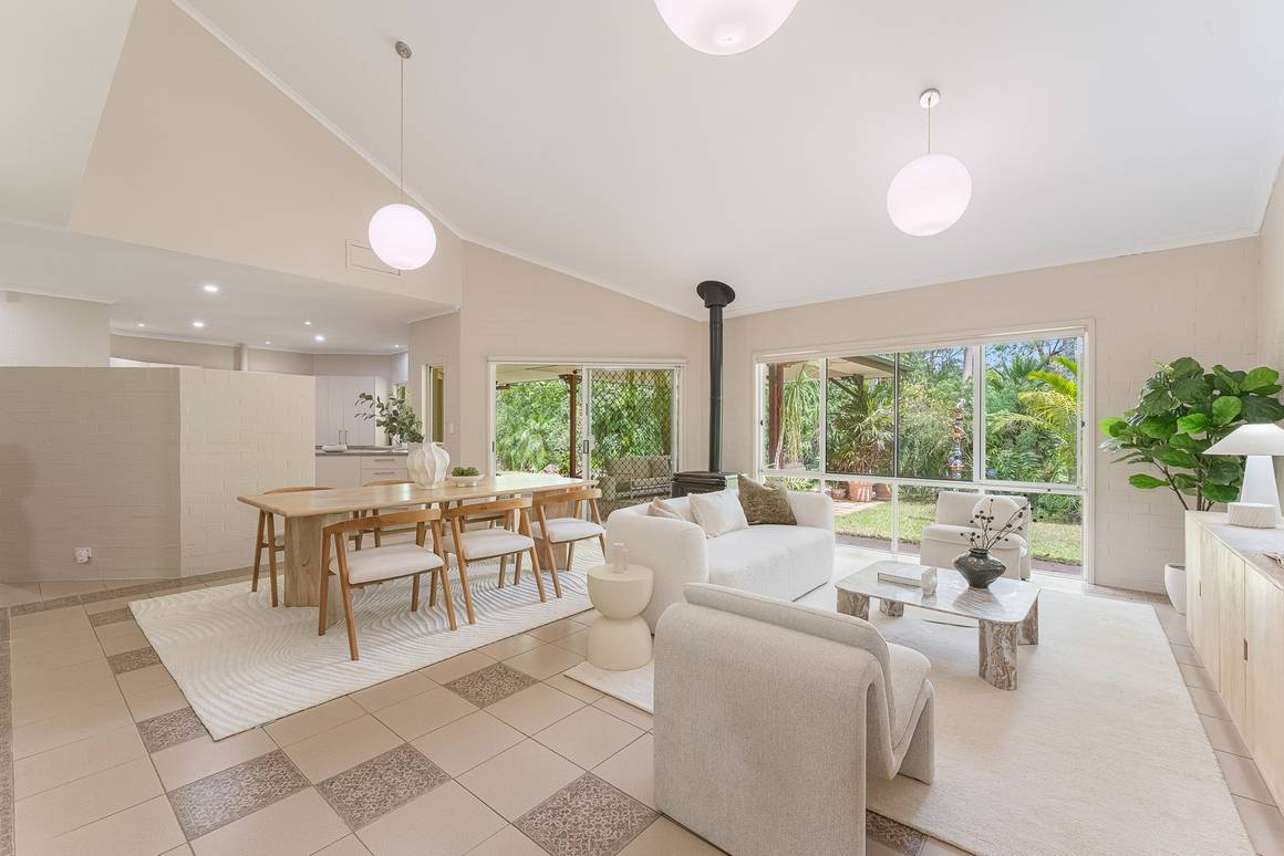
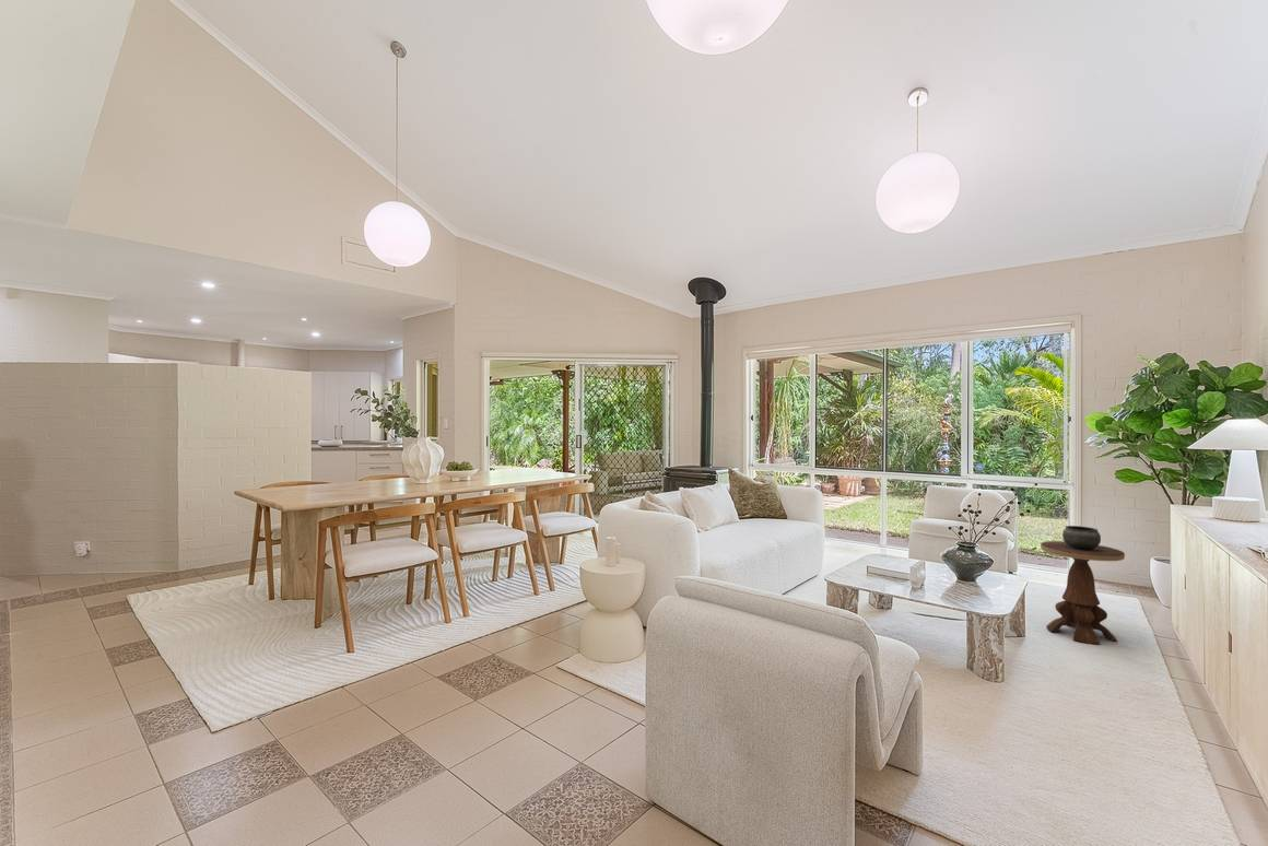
+ side table [1040,525,1126,646]
